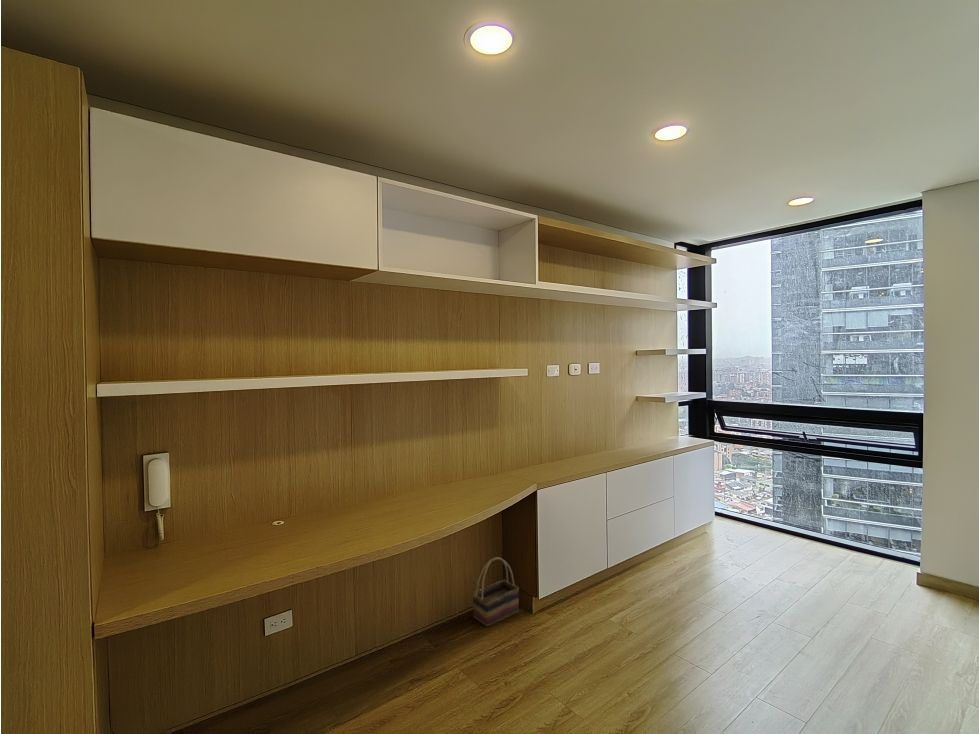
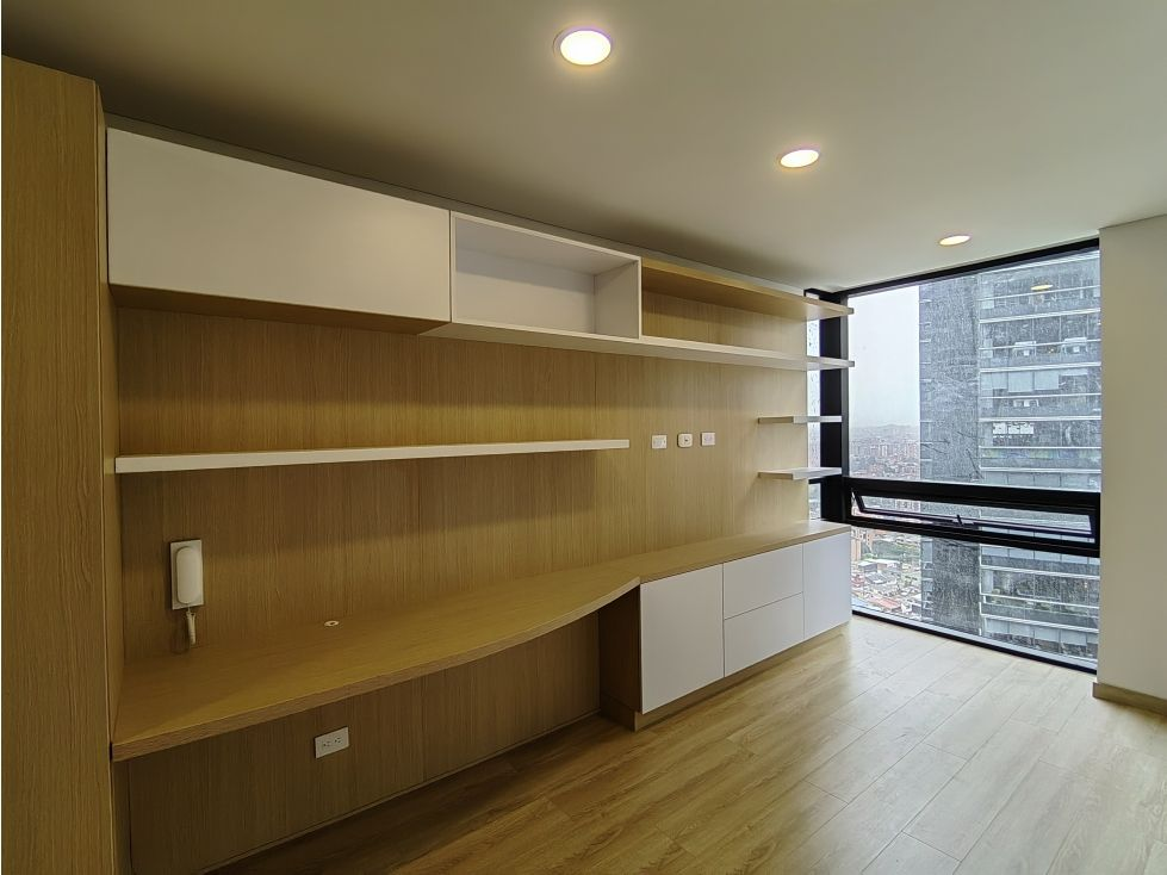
- basket [471,556,520,628]
